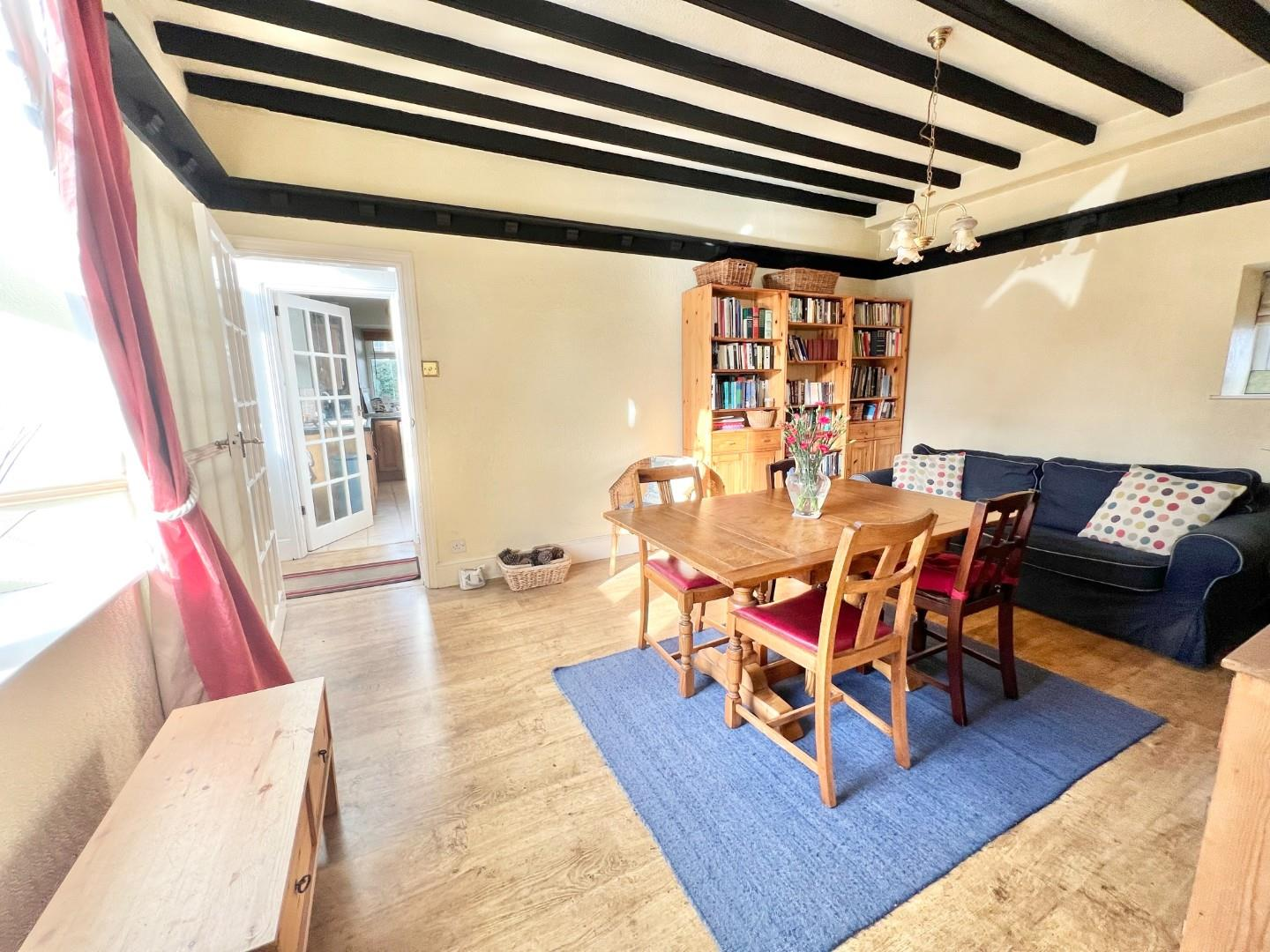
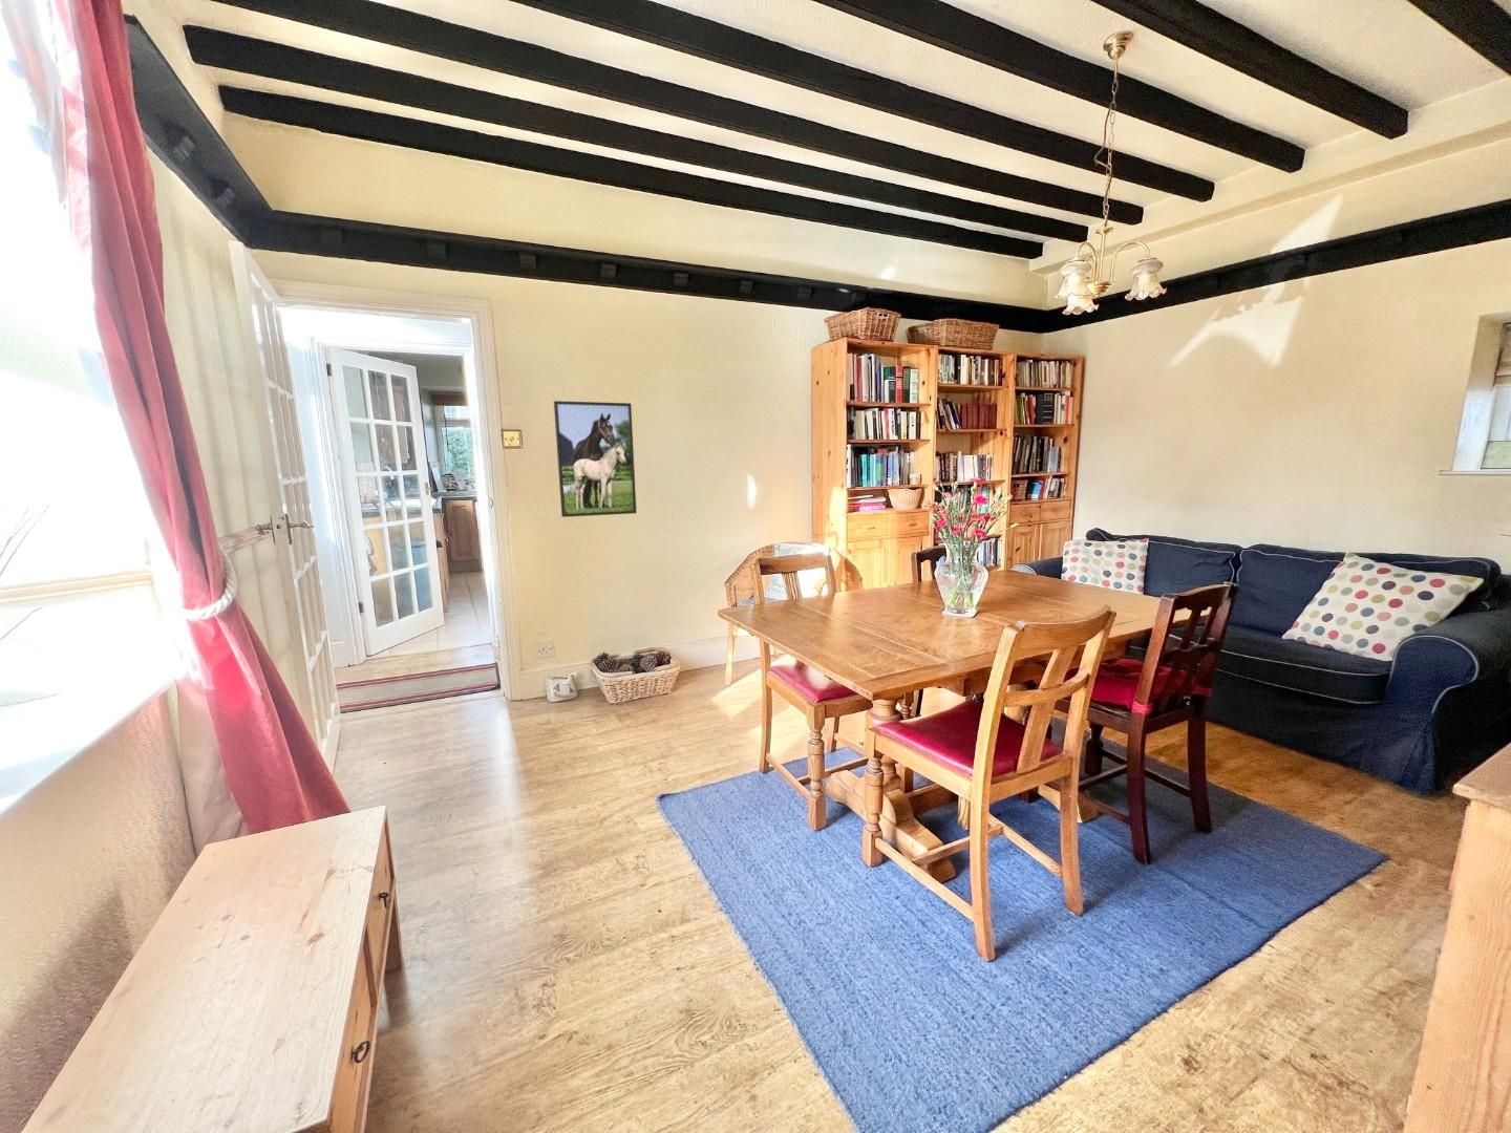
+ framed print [553,400,638,518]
